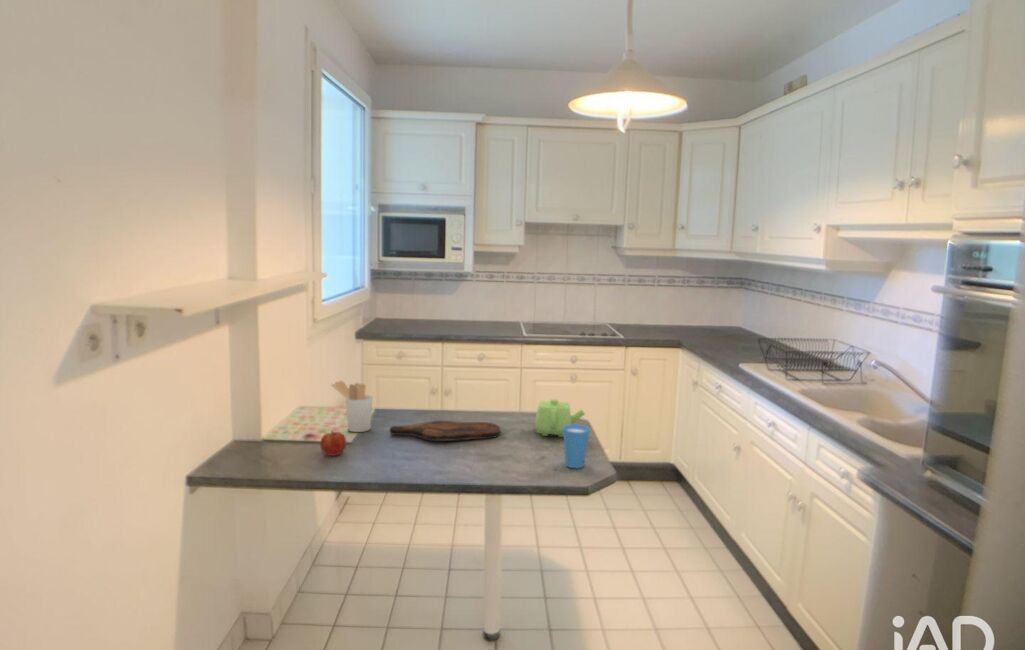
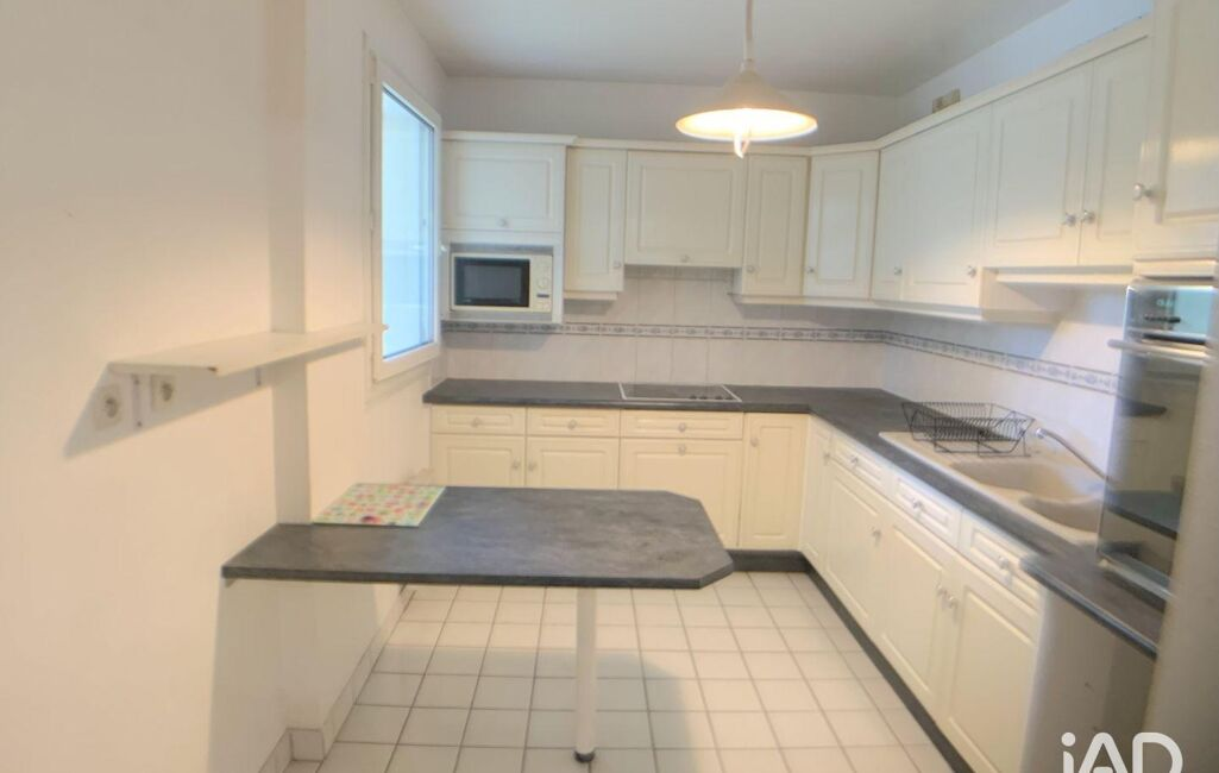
- teapot [534,398,586,438]
- fruit [319,430,348,457]
- cutting board [388,420,502,442]
- utensil holder [330,380,374,433]
- cup [563,424,591,469]
